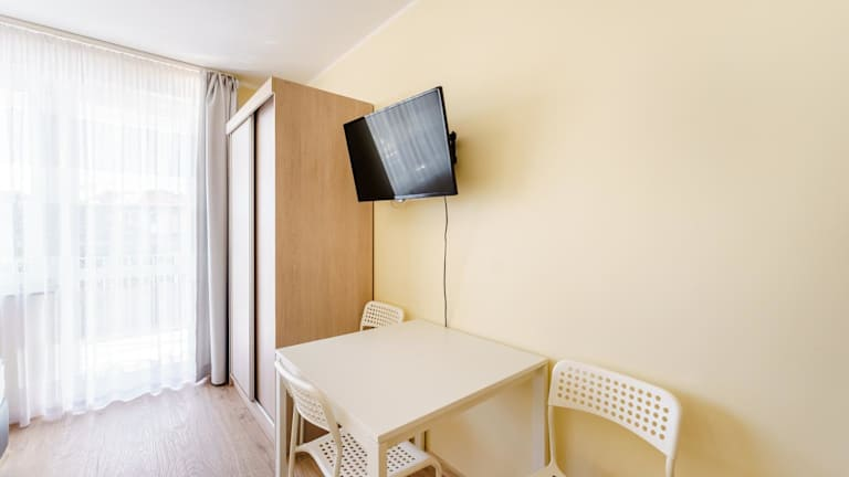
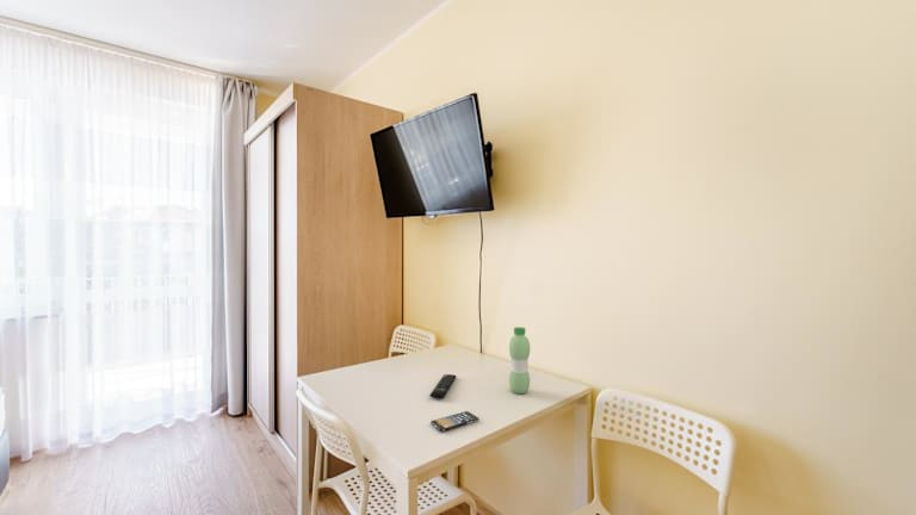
+ smartphone [429,410,481,433]
+ remote control [429,373,457,399]
+ water bottle [508,325,531,395]
